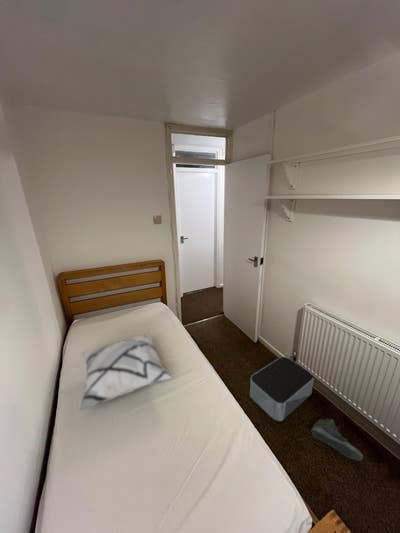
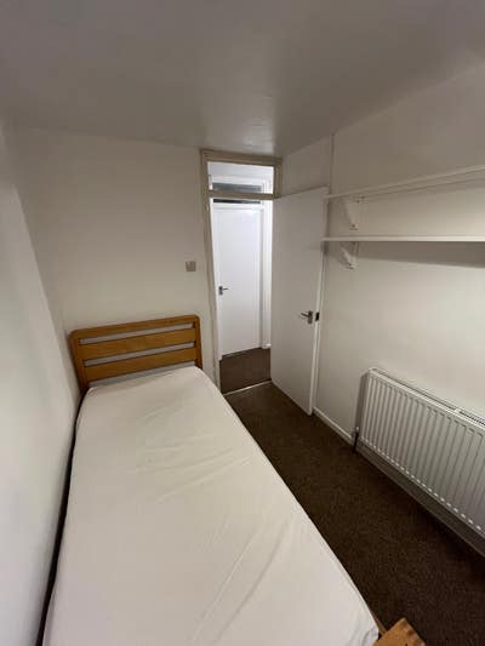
- decorative pillow [78,333,173,414]
- sneaker [310,417,364,462]
- storage bin [249,356,315,422]
